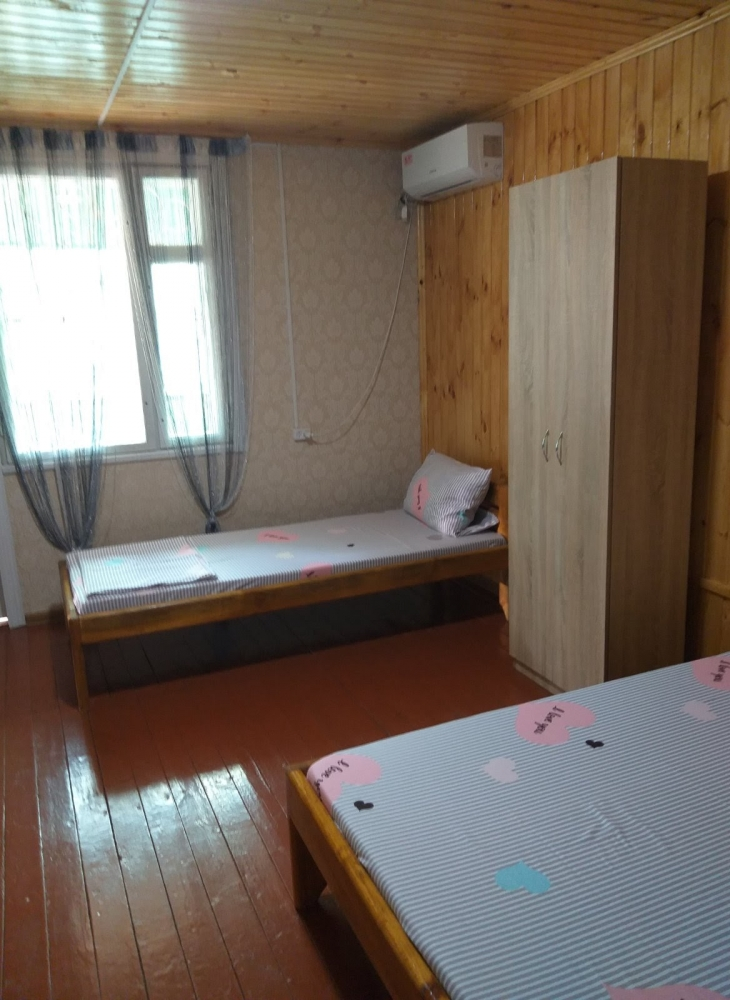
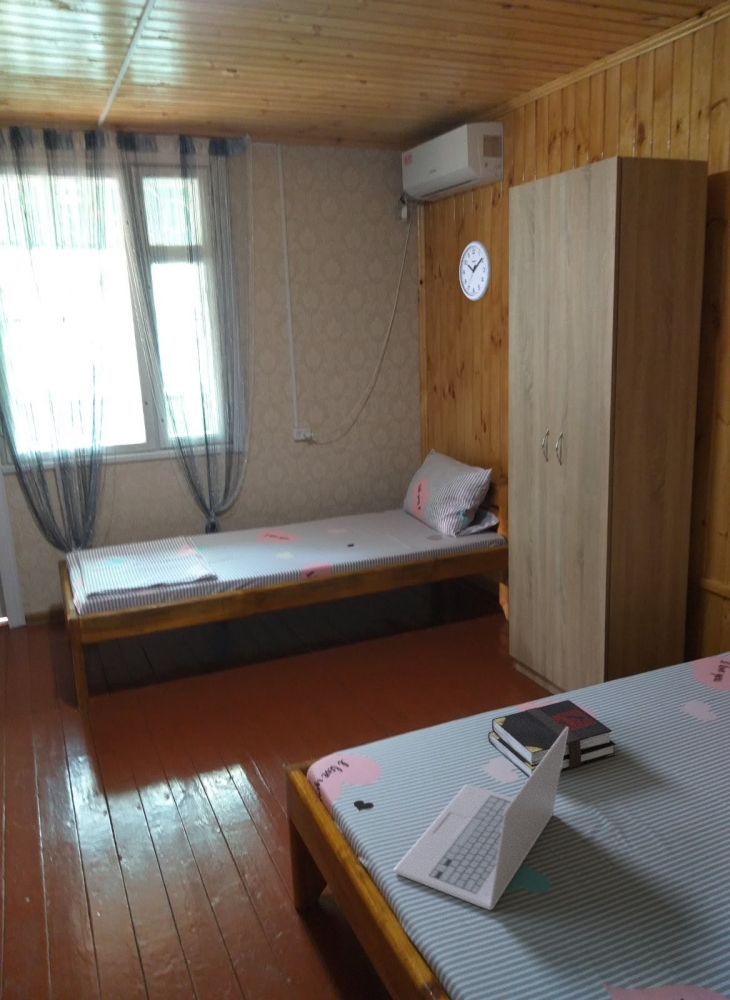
+ laptop [392,727,568,911]
+ wall clock [458,240,492,302]
+ book [487,699,617,778]
